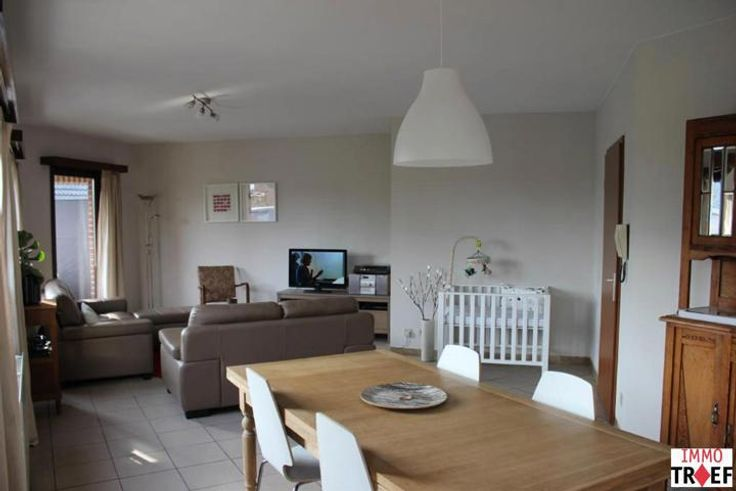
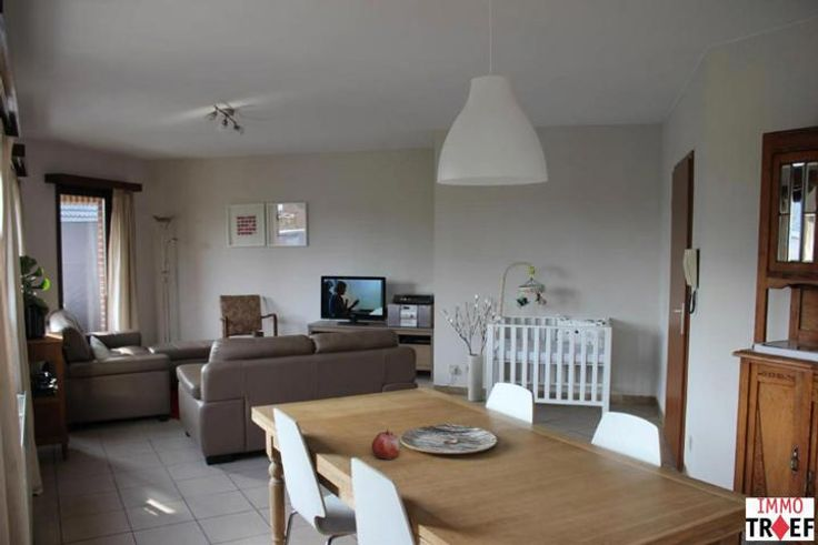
+ fruit [371,428,401,461]
